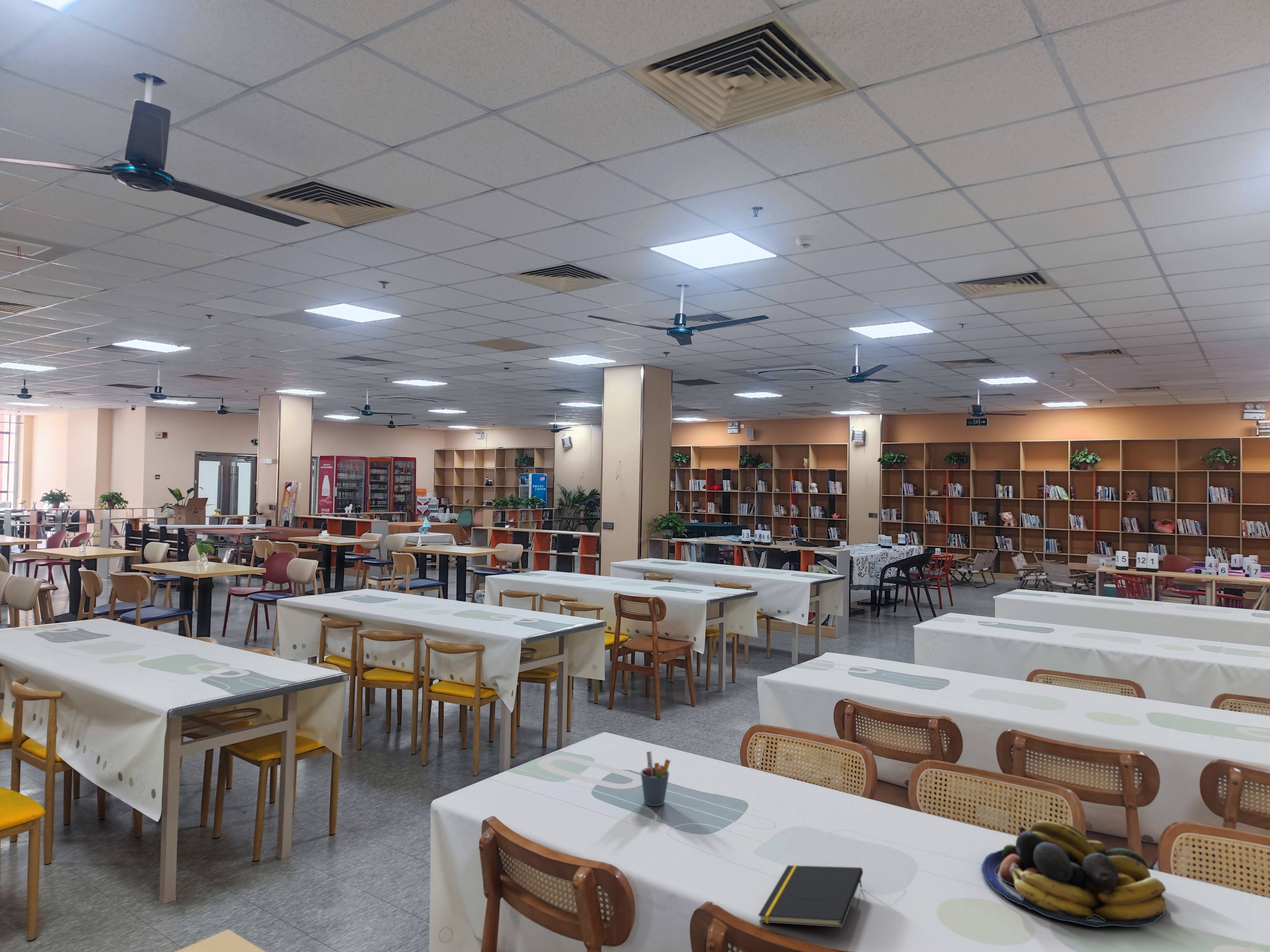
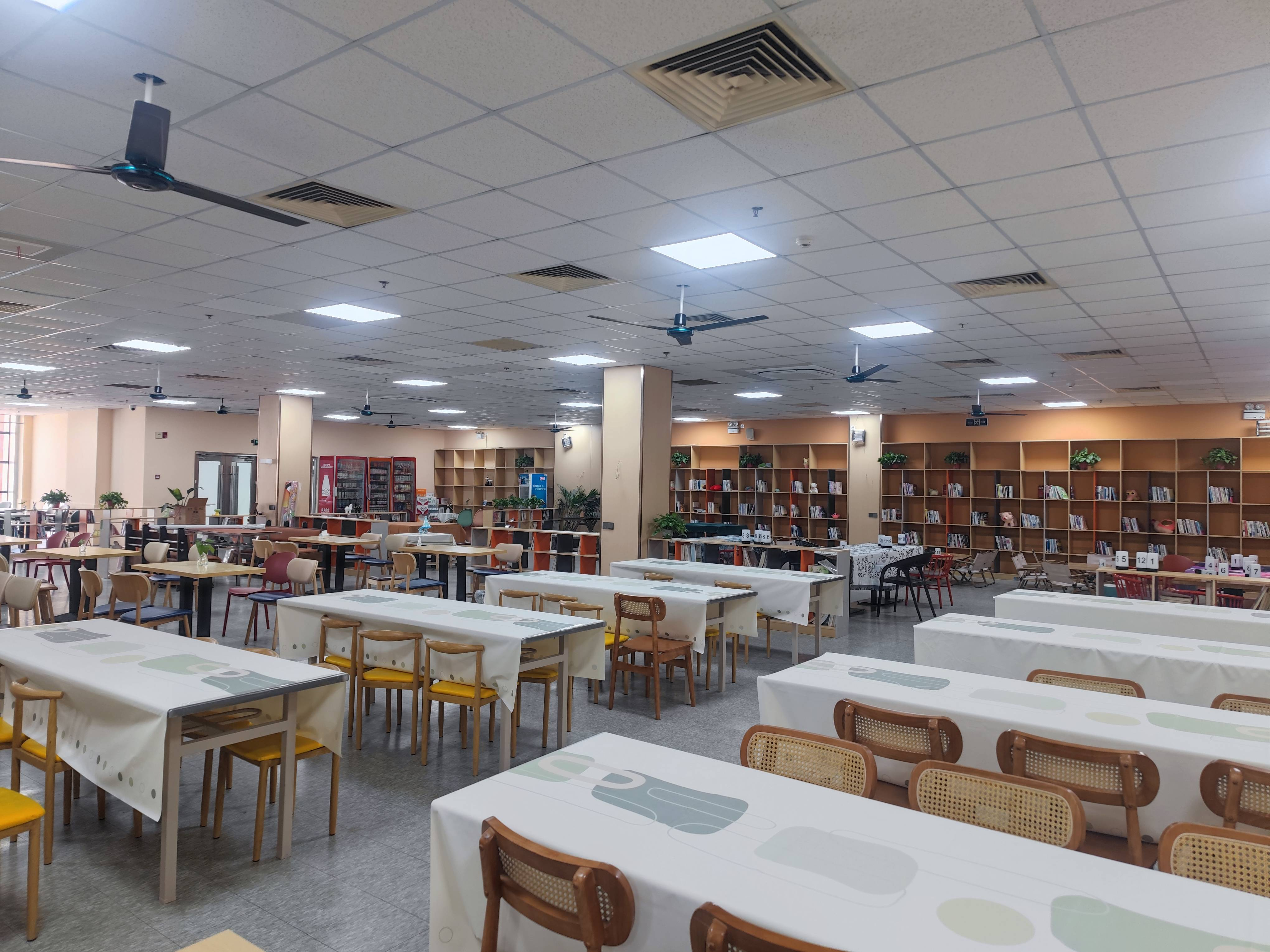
- pen holder [640,751,670,806]
- fruit bowl [981,820,1167,927]
- notepad [758,865,863,928]
